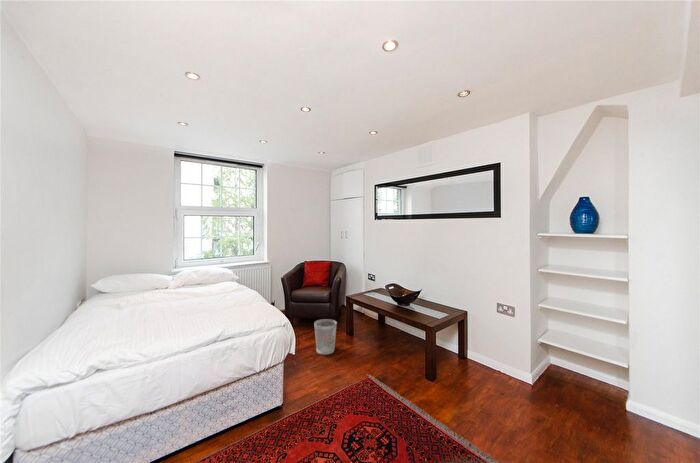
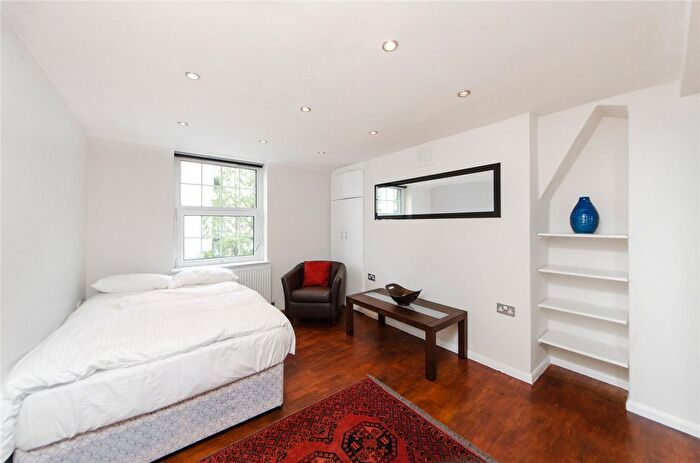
- wastebasket [313,318,338,356]
